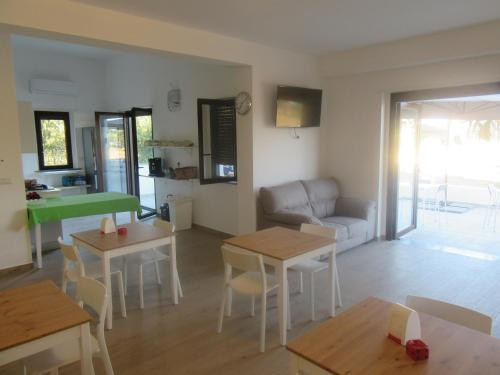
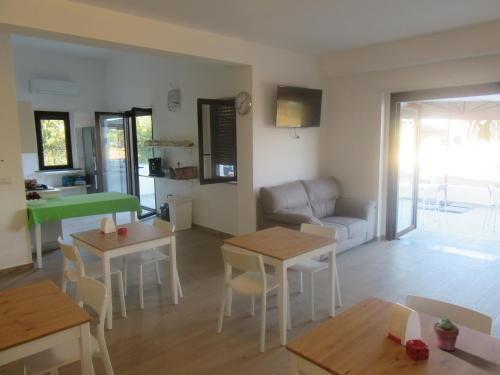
+ potted succulent [433,317,460,352]
